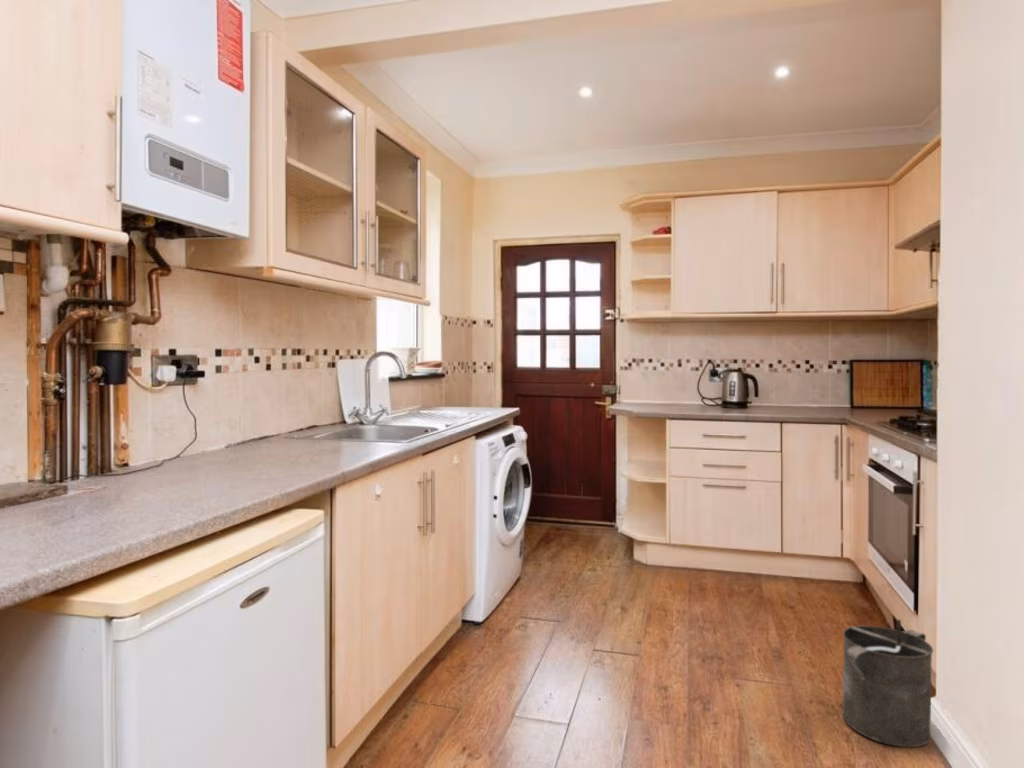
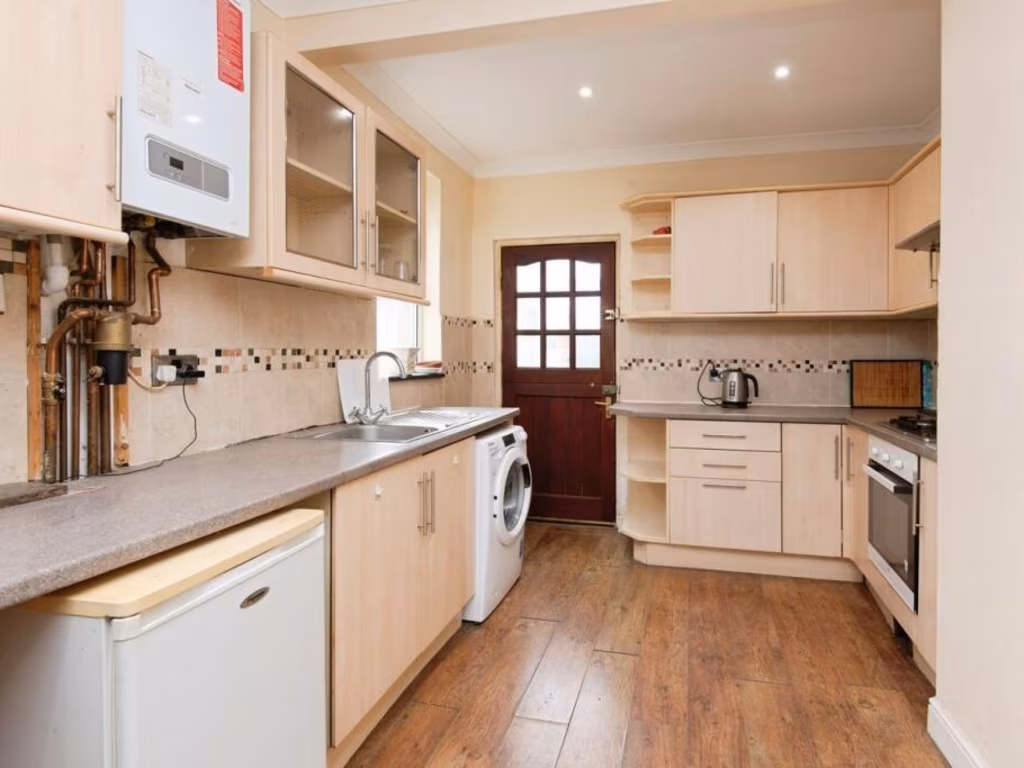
- bucket [842,618,934,748]
